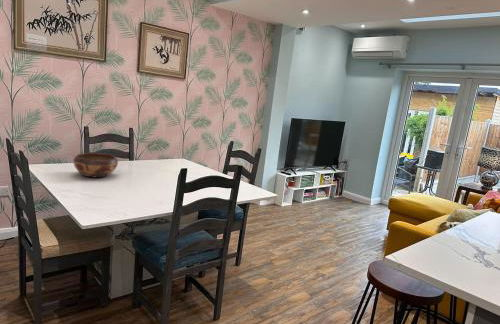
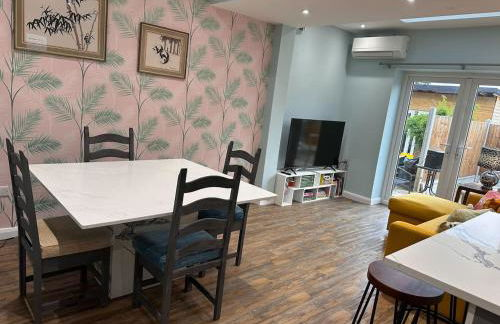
- decorative bowl [72,152,119,178]
